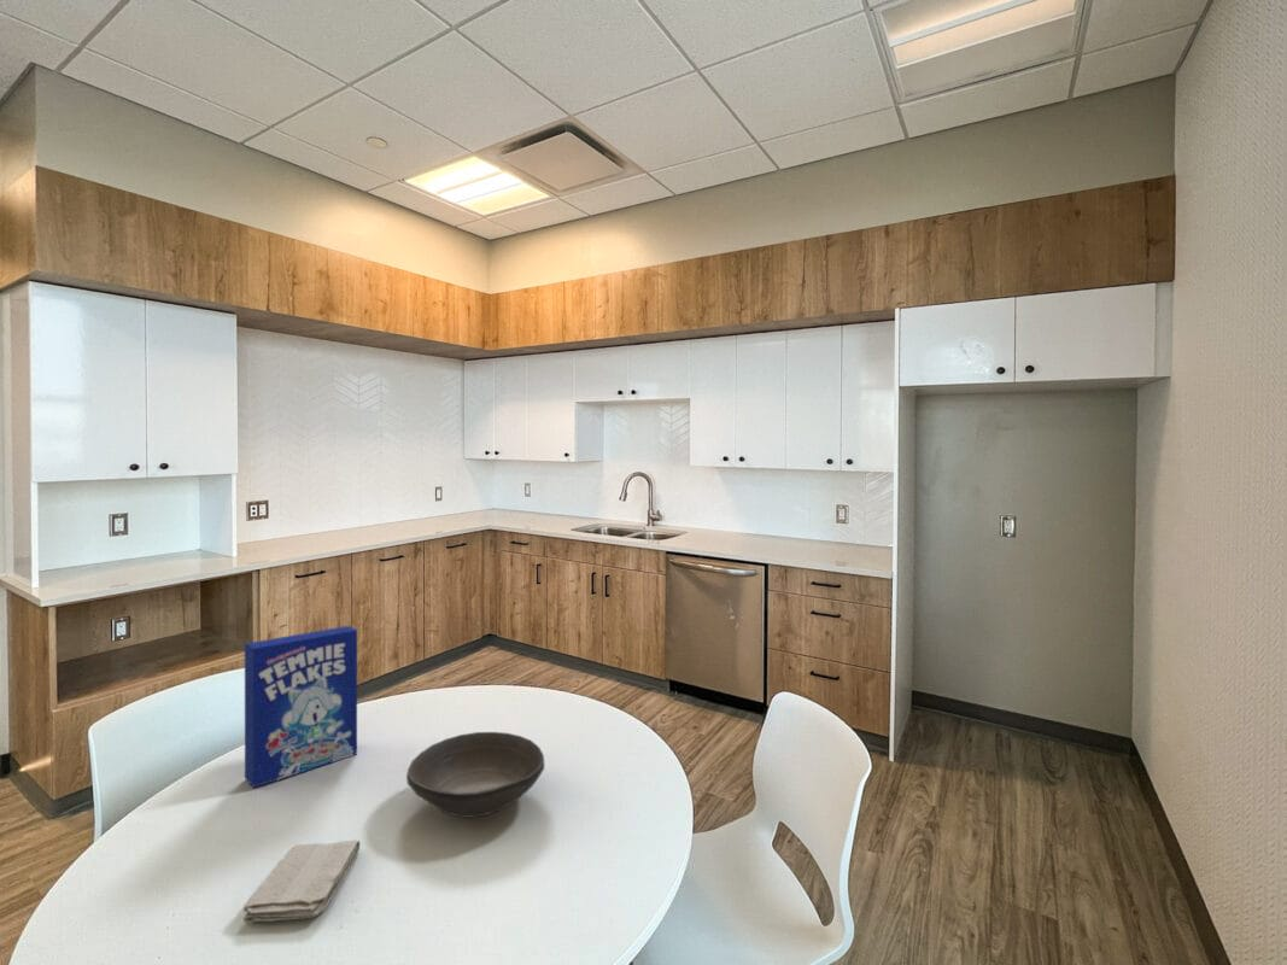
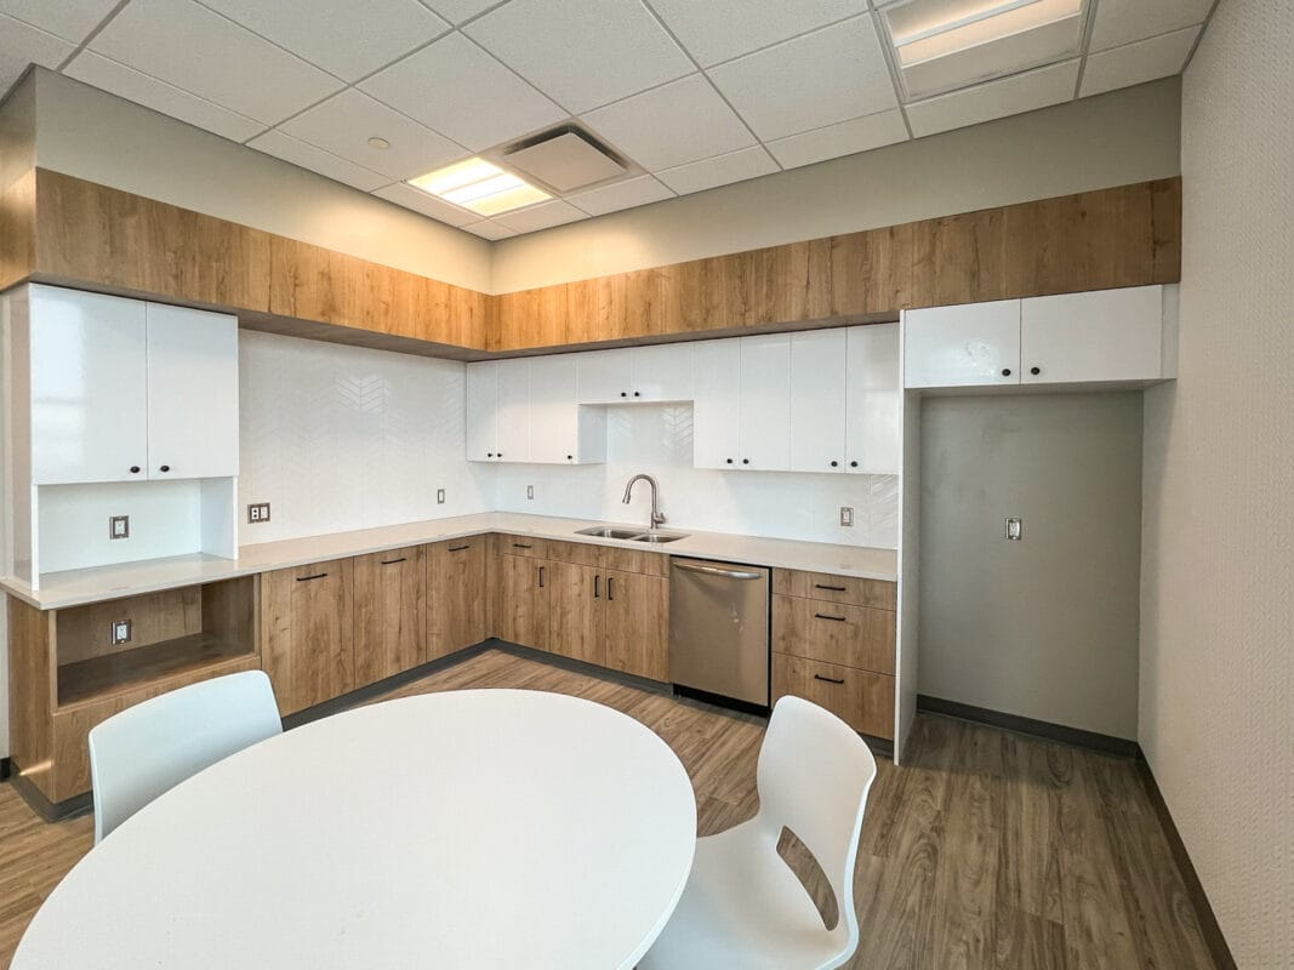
- cereal box [244,625,358,789]
- bowl [405,731,545,819]
- washcloth [242,838,361,923]
